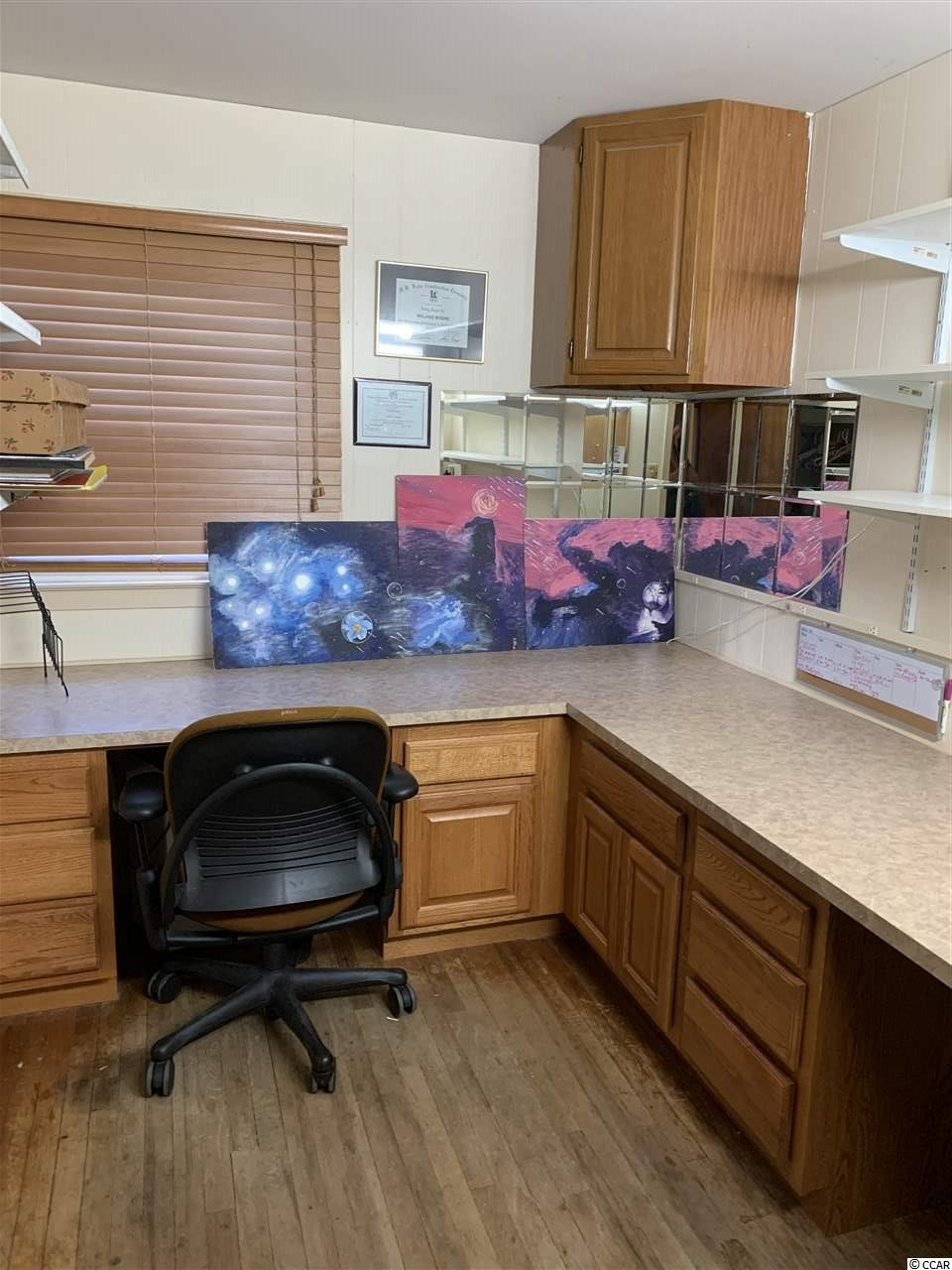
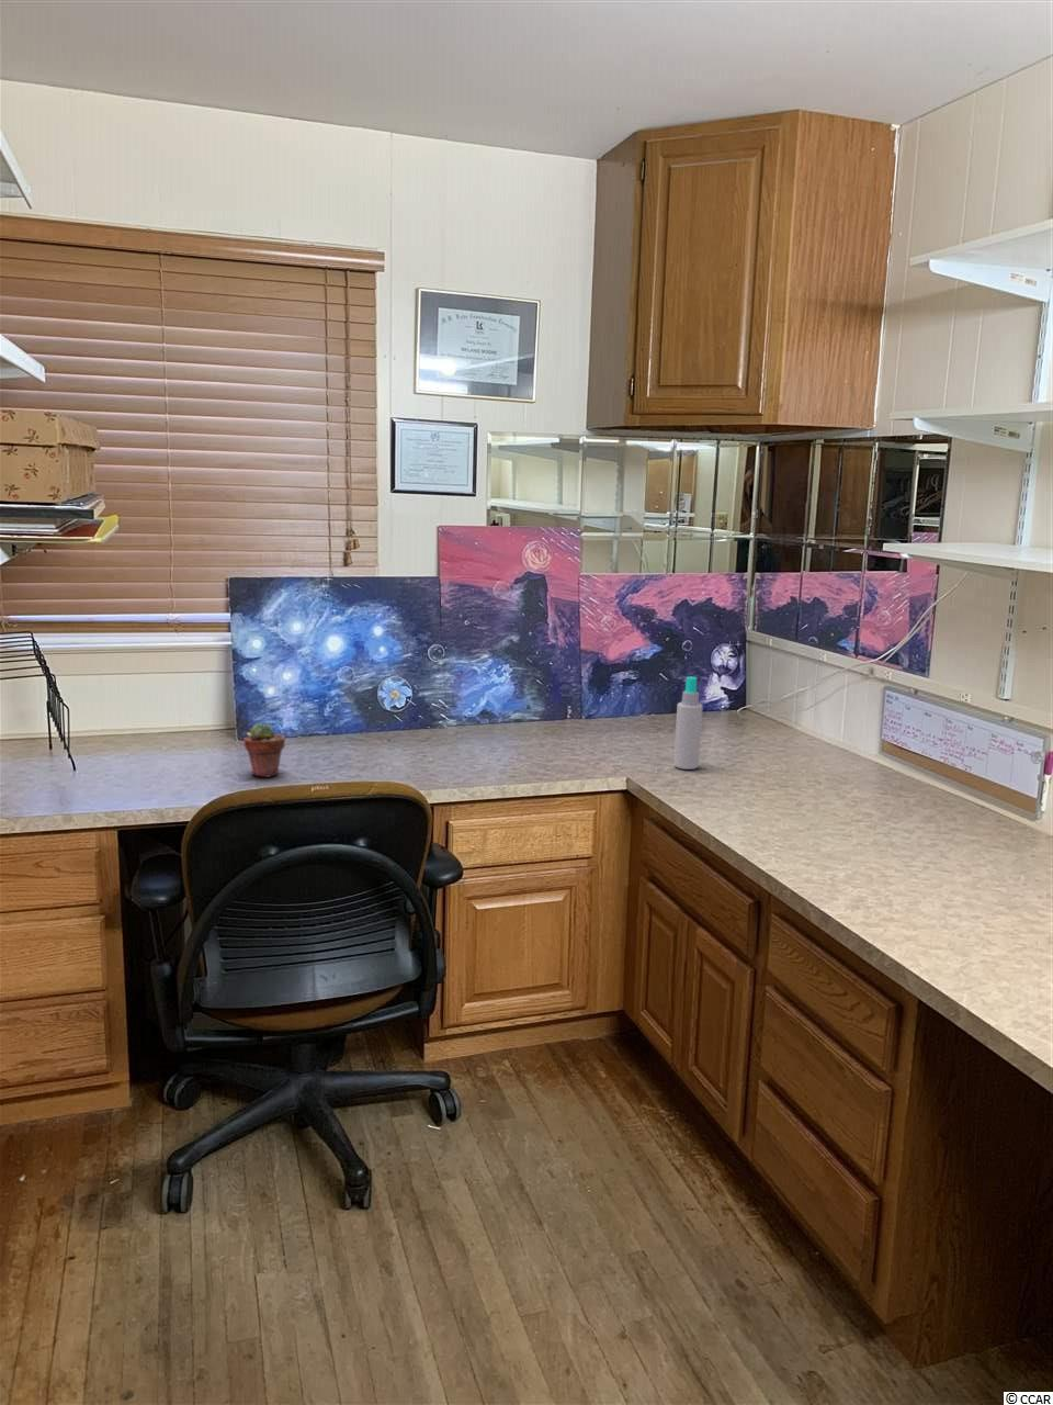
+ potted succulent [242,721,286,778]
+ spray bottle [673,676,705,771]
